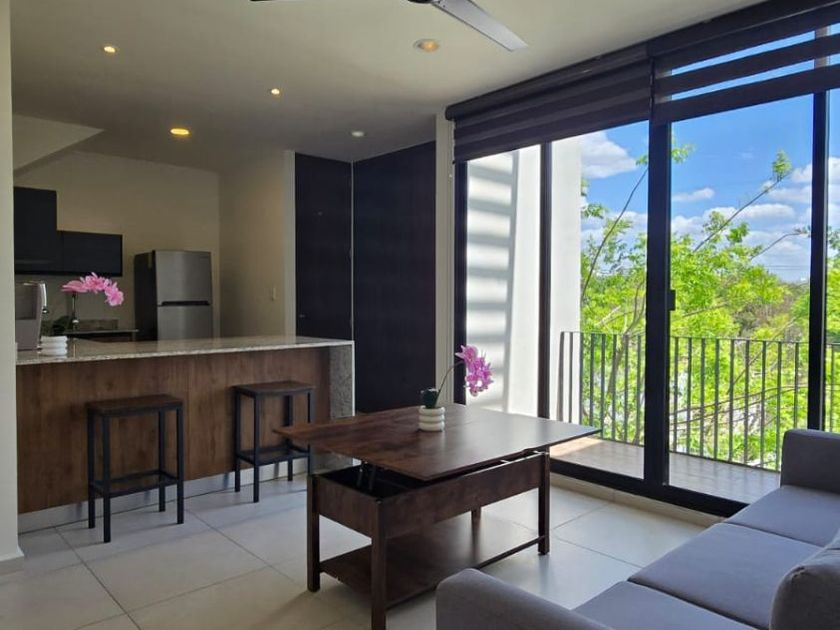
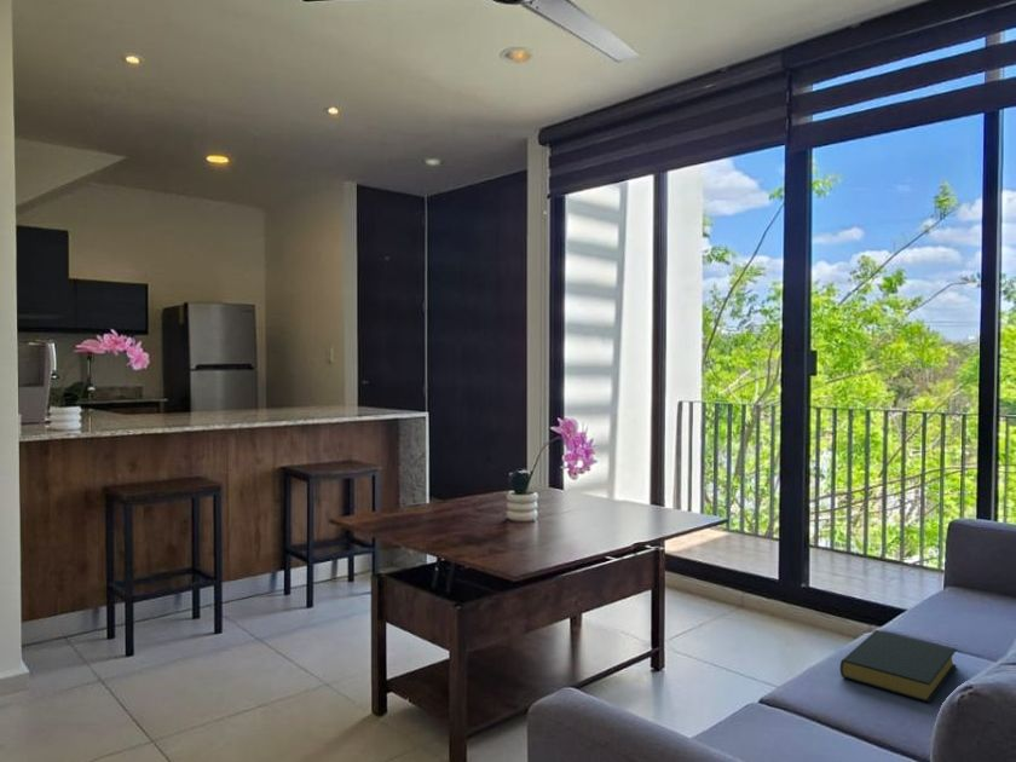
+ hardback book [839,629,958,704]
